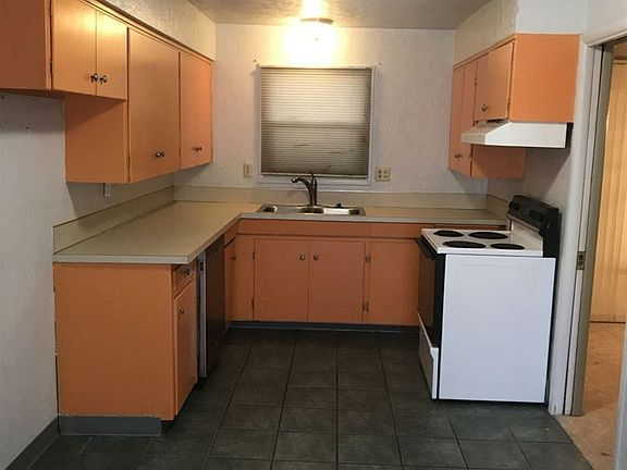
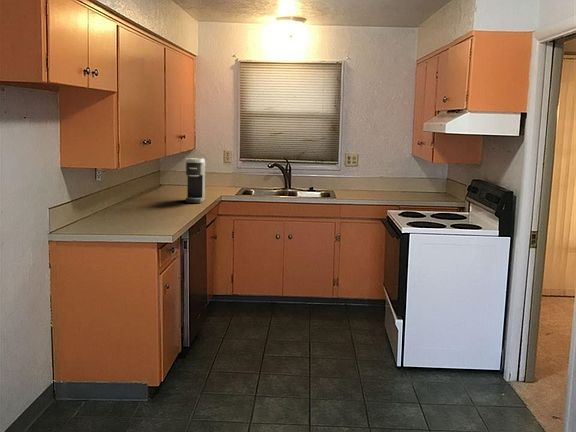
+ coffee maker [184,157,206,204]
